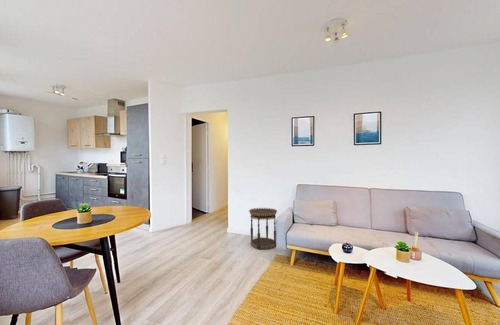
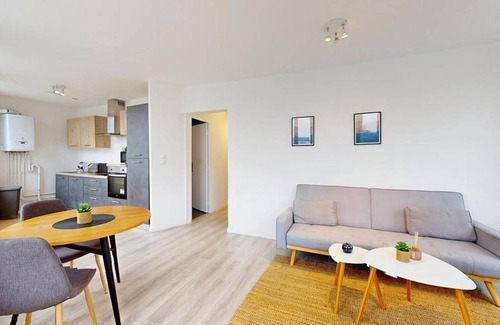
- side table [248,207,278,250]
